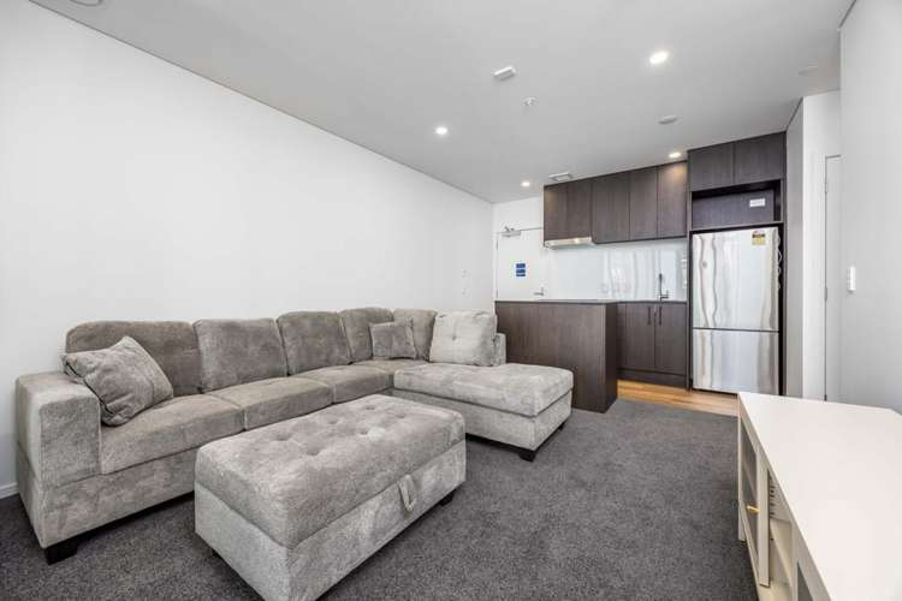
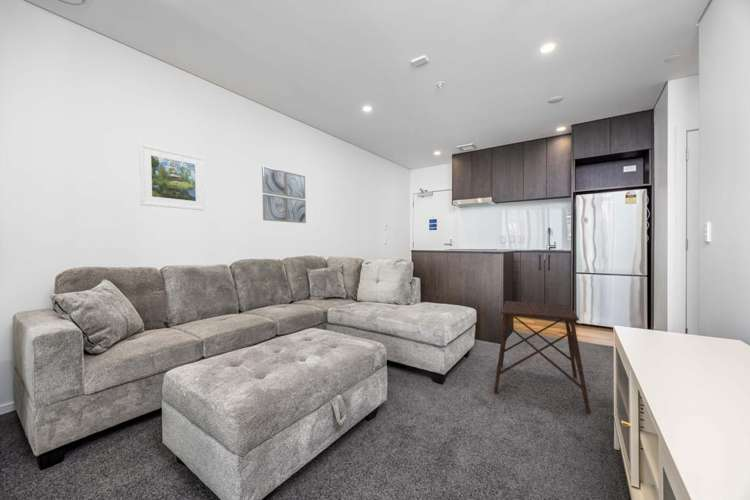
+ side table [493,300,592,415]
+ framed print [138,143,206,211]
+ wall art [261,165,307,224]
